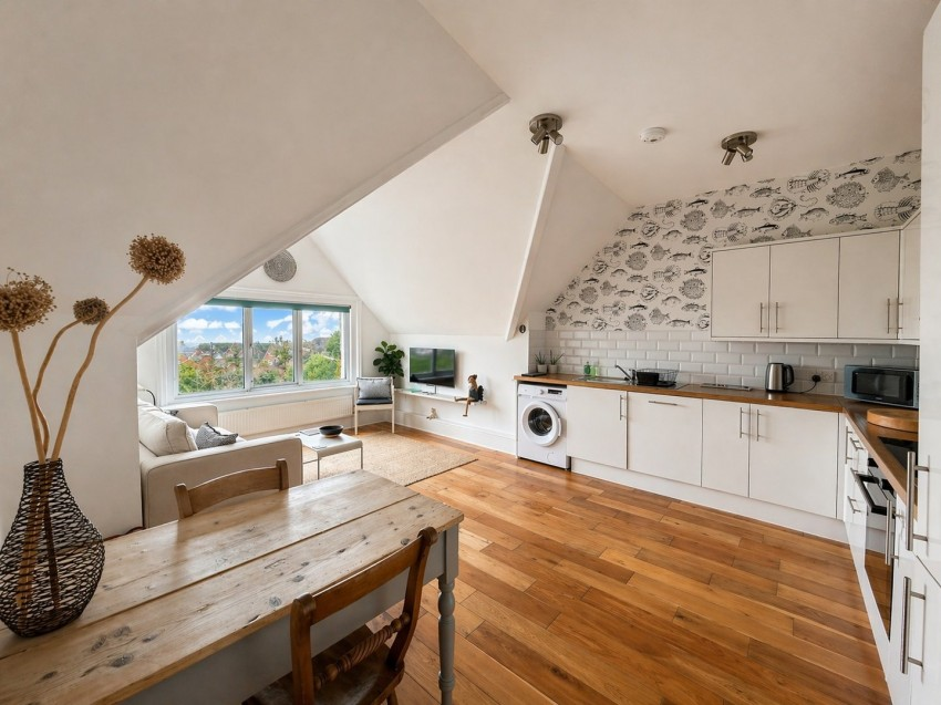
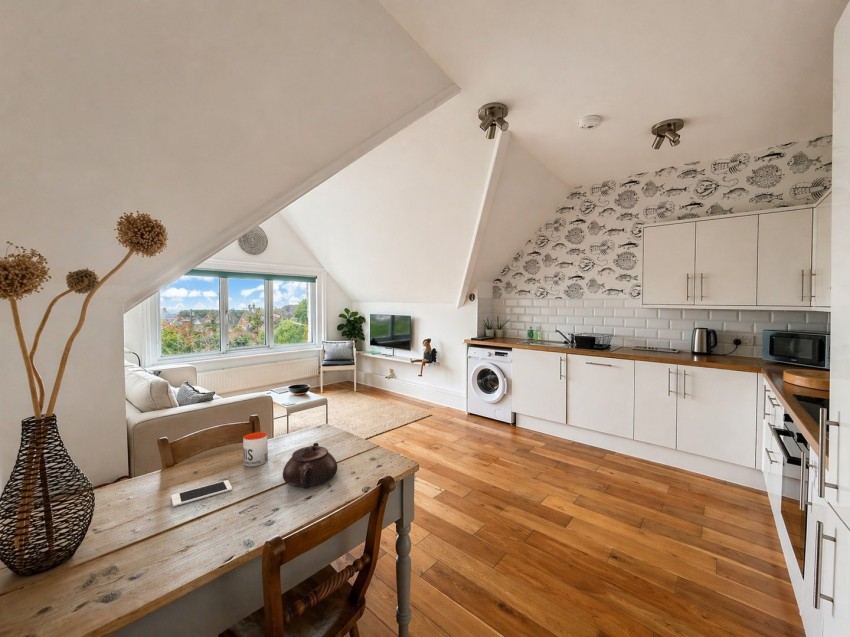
+ teapot [282,442,339,489]
+ cell phone [170,479,233,507]
+ mug [242,431,269,468]
